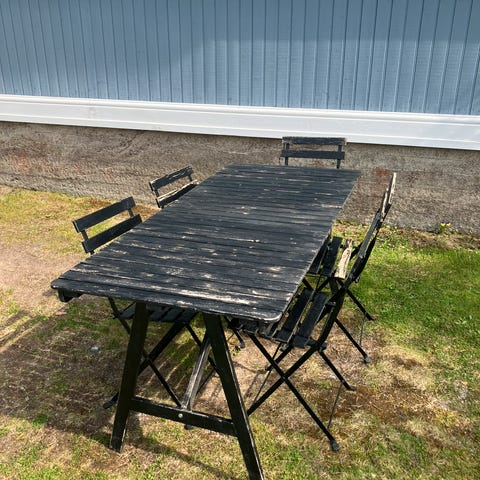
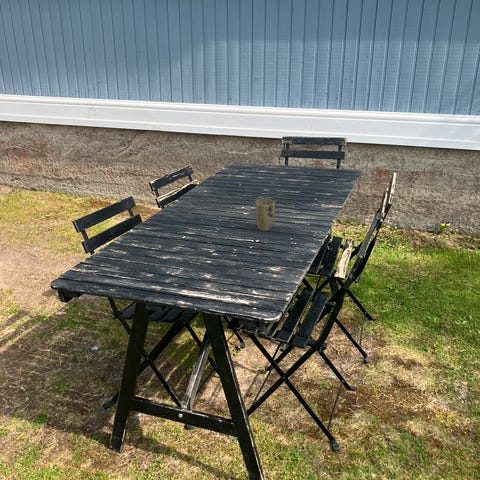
+ plant pot [254,198,276,232]
